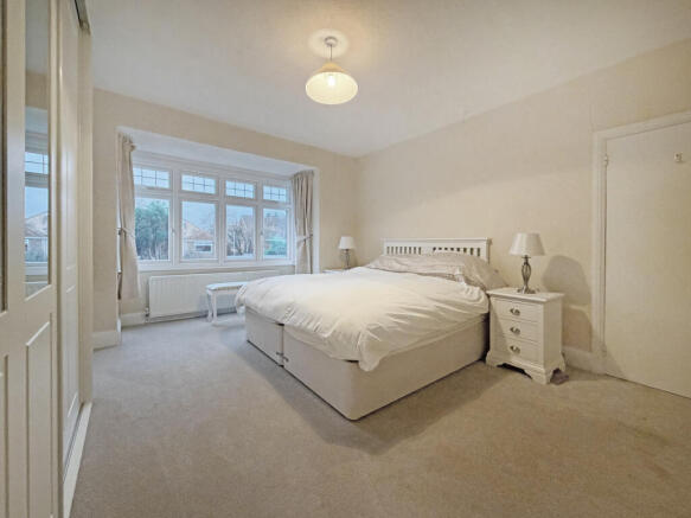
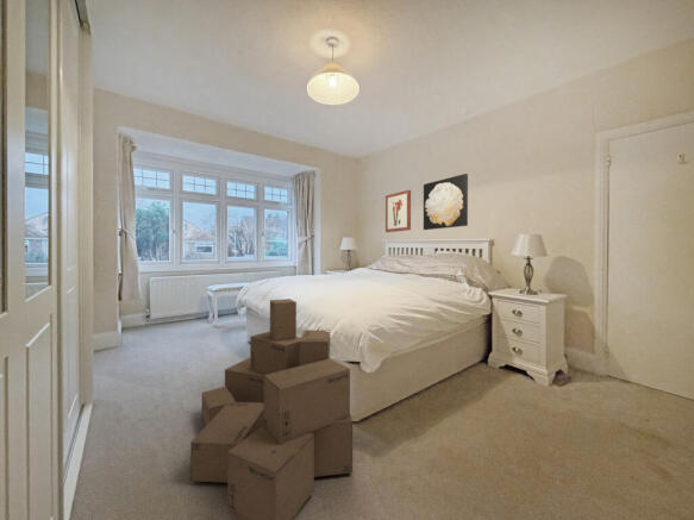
+ wall art [384,189,412,233]
+ cardboard box [189,297,354,520]
+ wall art [423,173,469,231]
